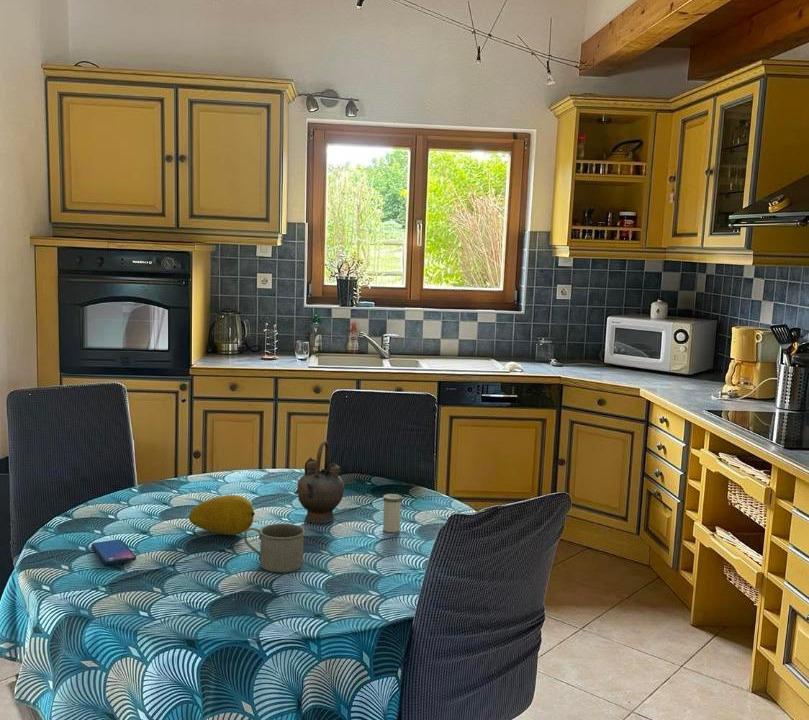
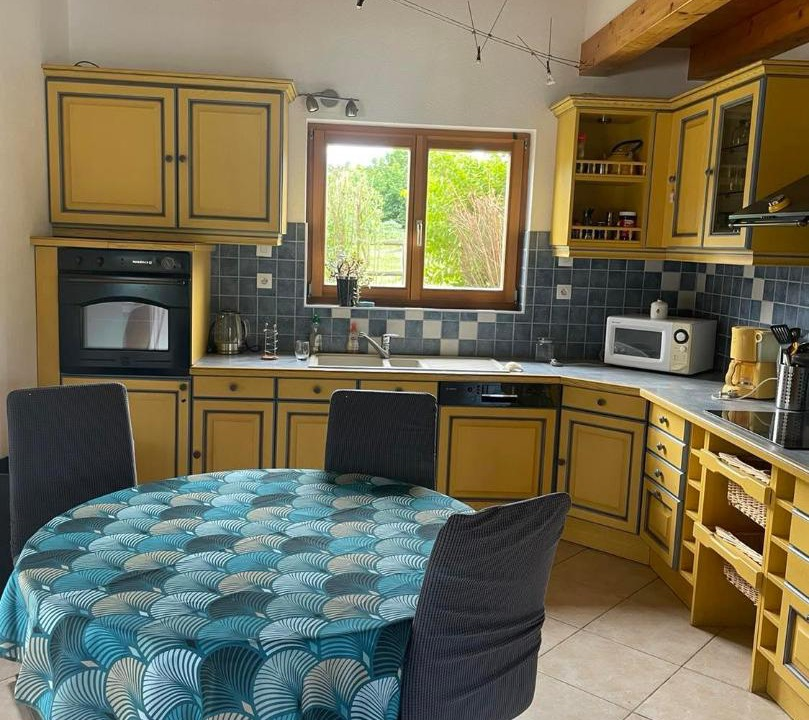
- fruit [188,494,256,536]
- smartphone [91,539,137,565]
- mug [243,523,306,573]
- teapot [294,440,345,524]
- salt shaker [382,493,403,533]
